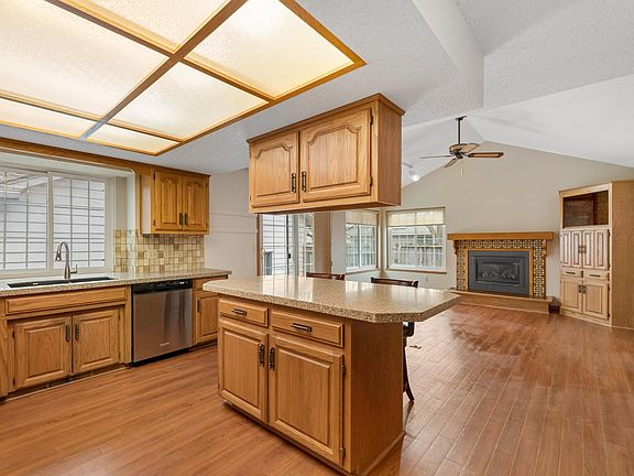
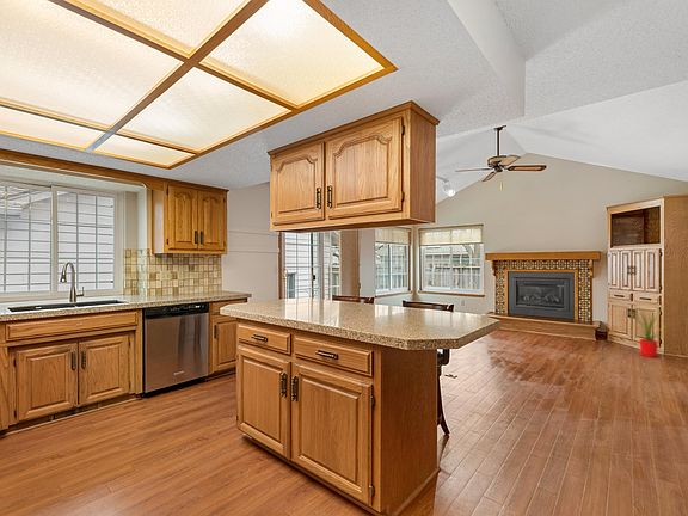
+ house plant [627,306,668,358]
